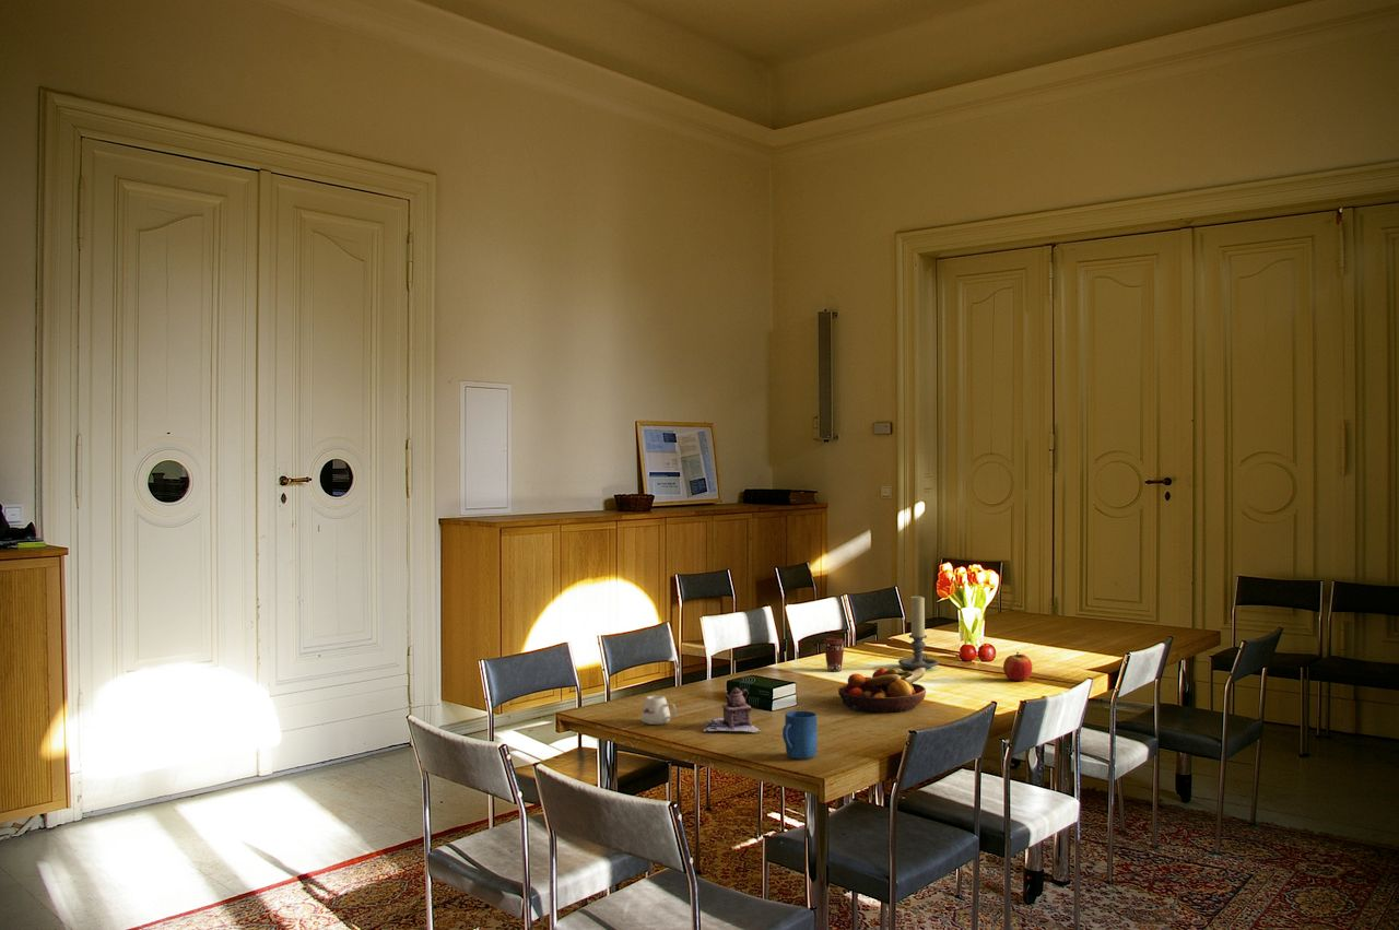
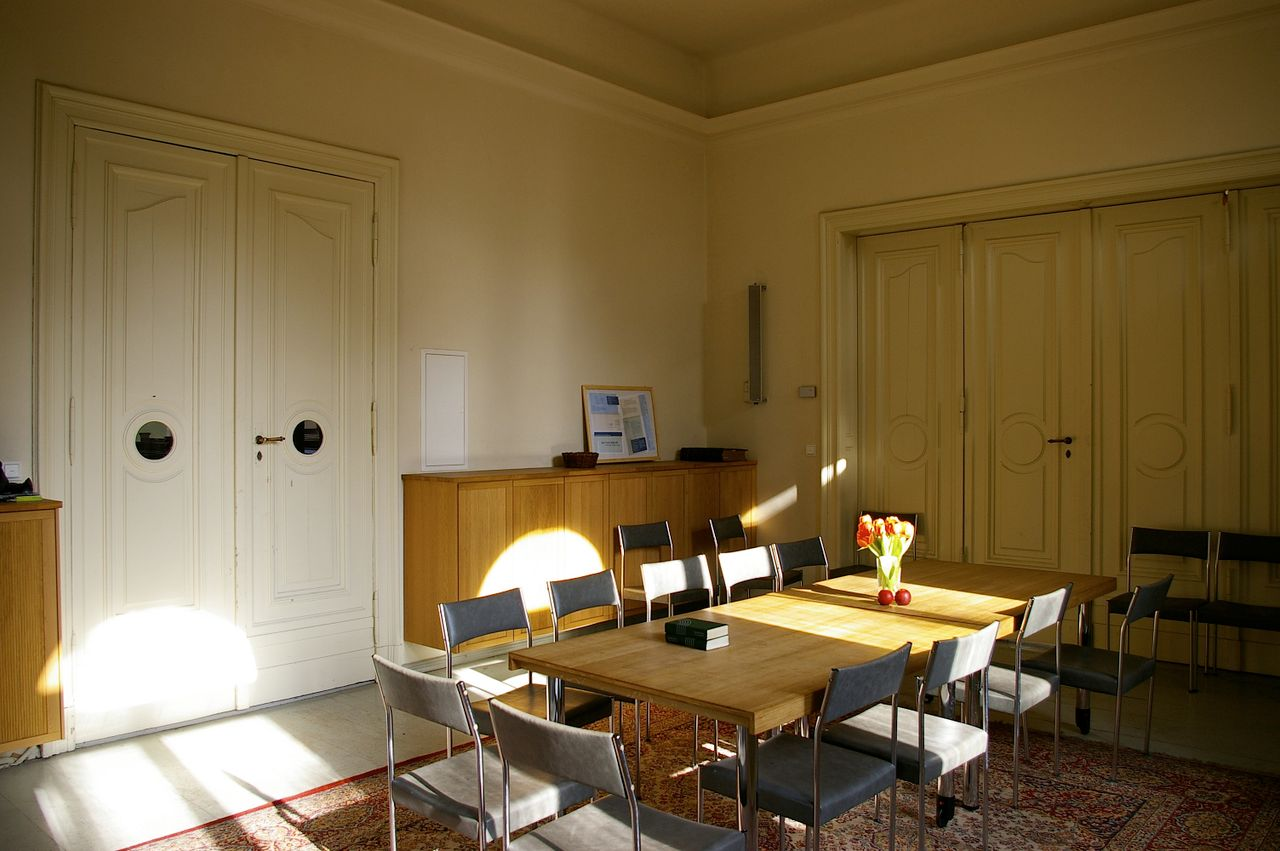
- mug [781,710,818,761]
- apple [1002,651,1033,682]
- coffee cup [822,636,846,672]
- teapot [703,686,762,733]
- mug [639,694,678,726]
- candle holder [897,595,939,671]
- fruit bowl [837,667,927,714]
